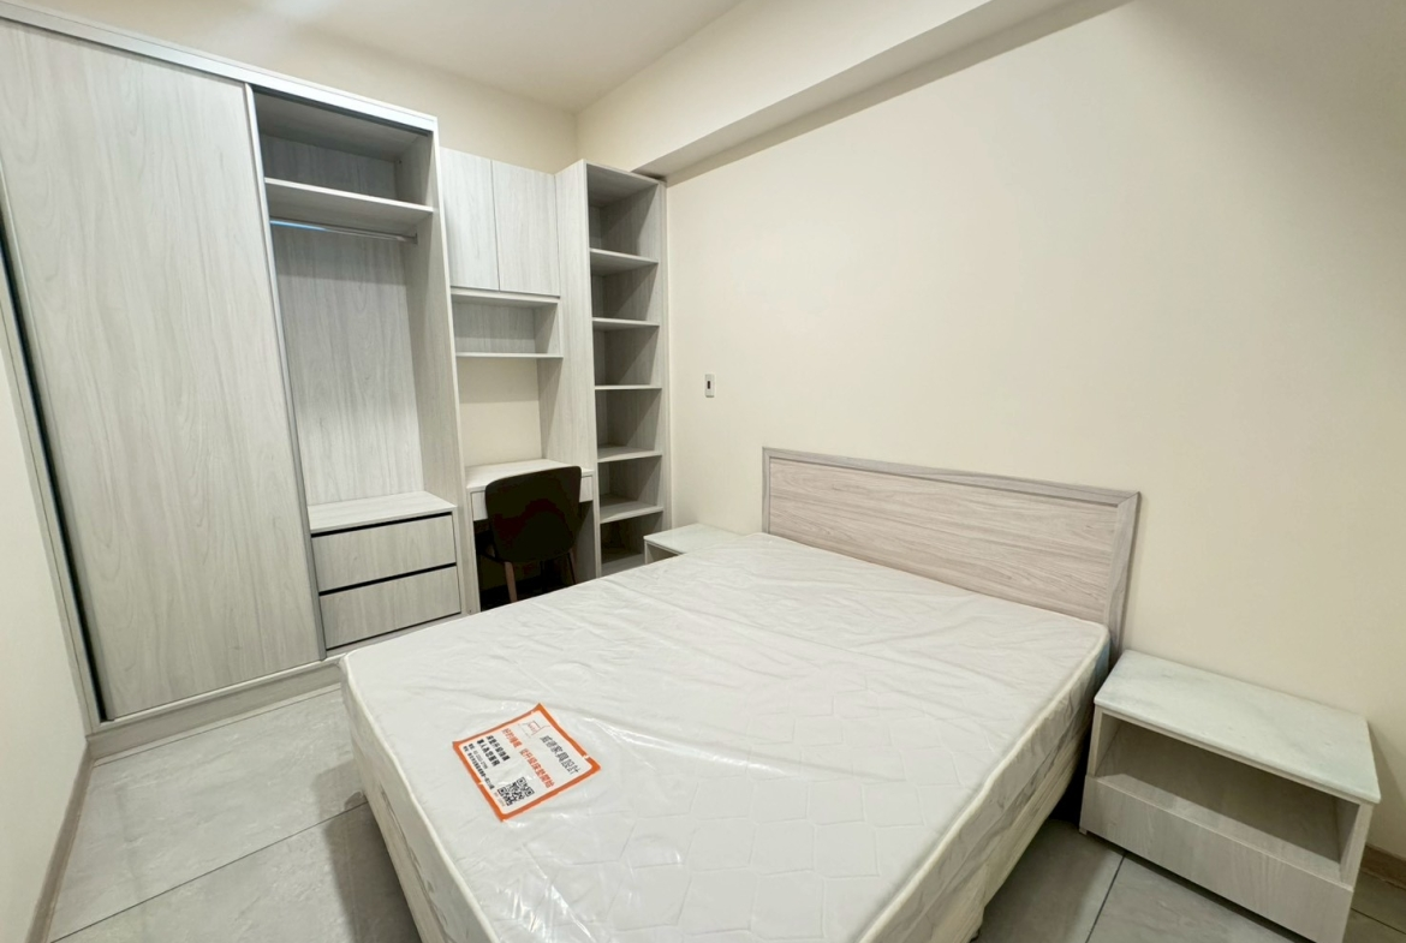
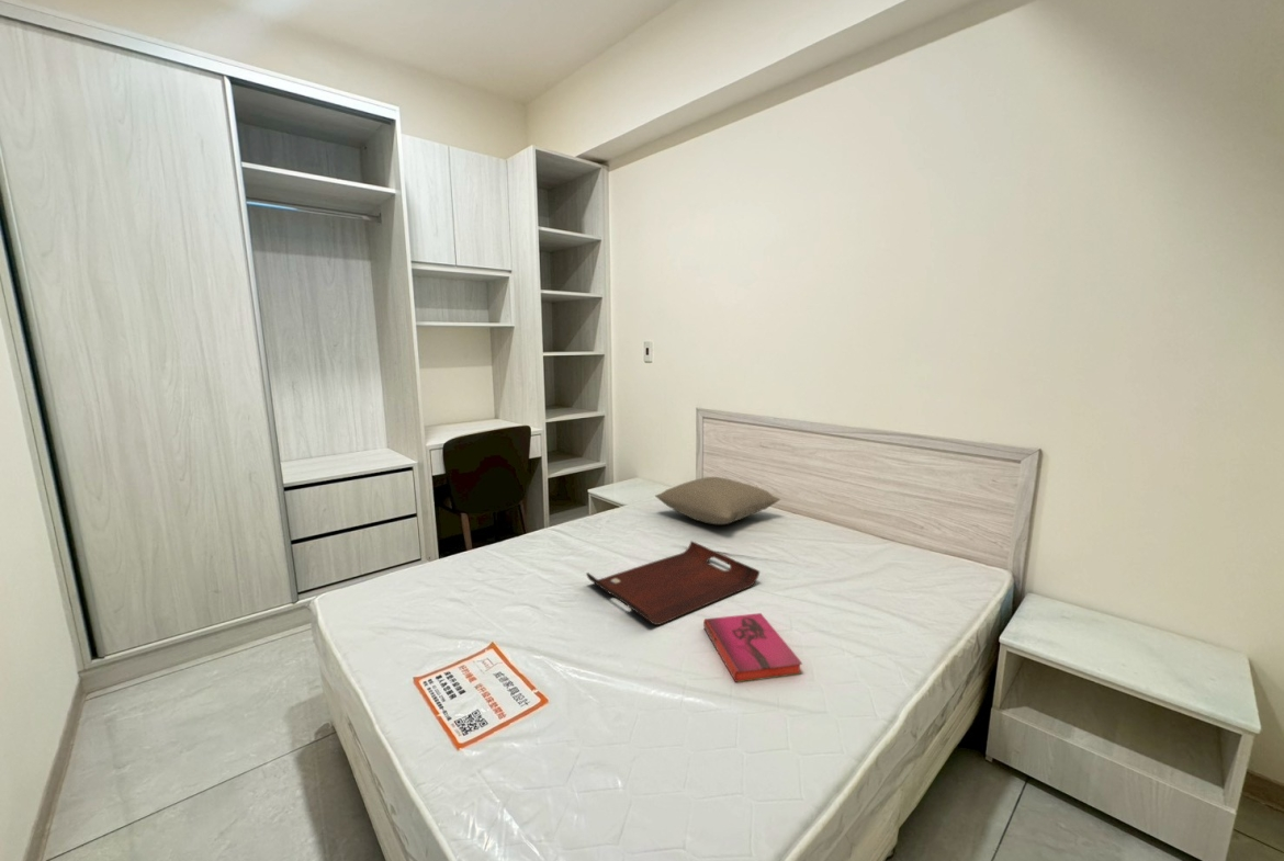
+ hardback book [702,612,803,683]
+ pillow [654,476,781,525]
+ serving tray [585,540,761,626]
